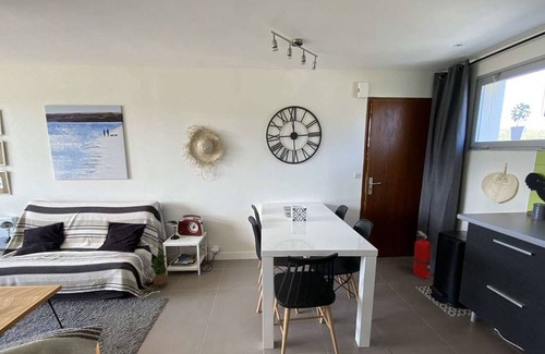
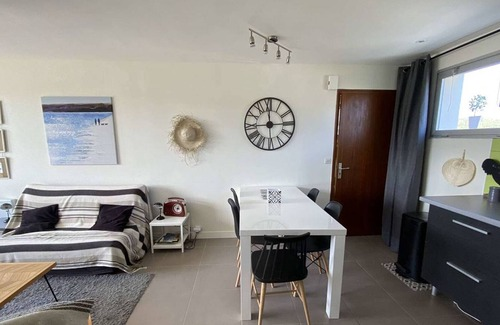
- fire extinguisher [412,230,433,279]
- potted plant [149,253,170,290]
